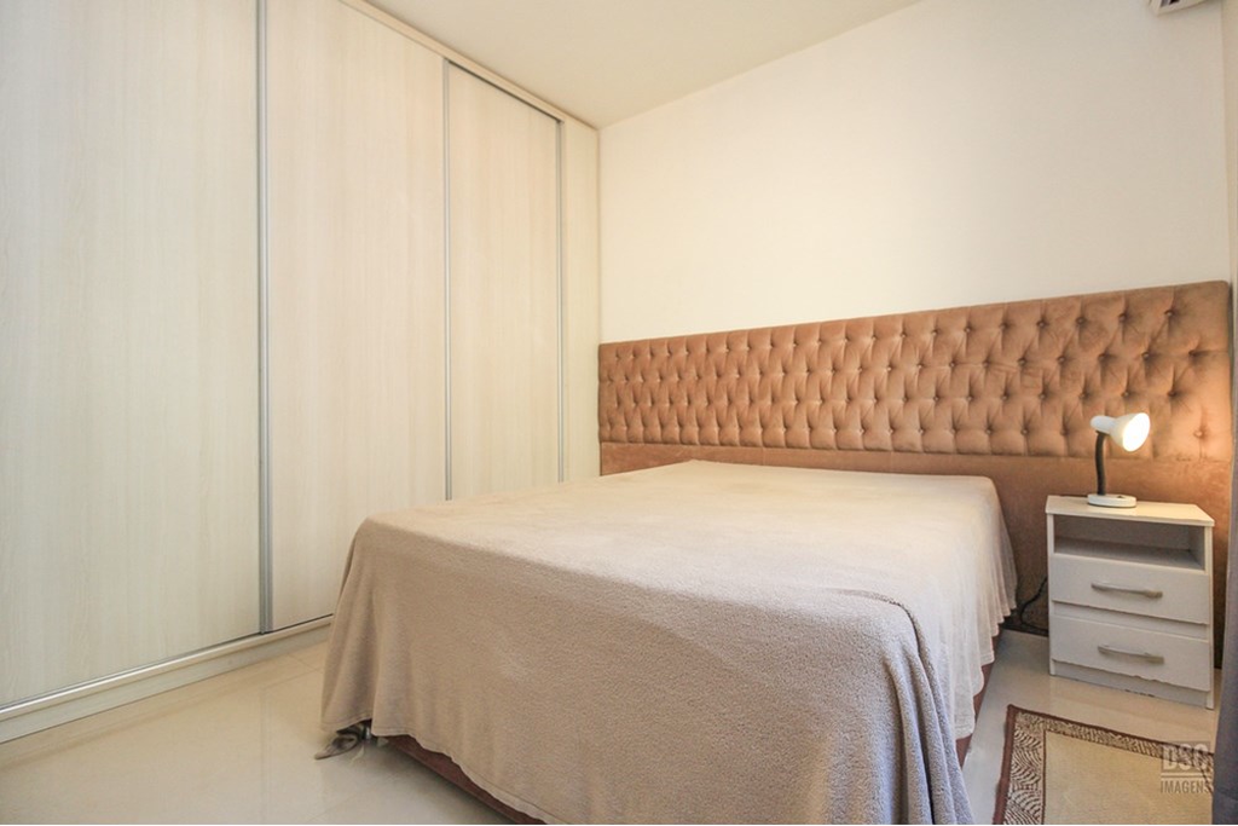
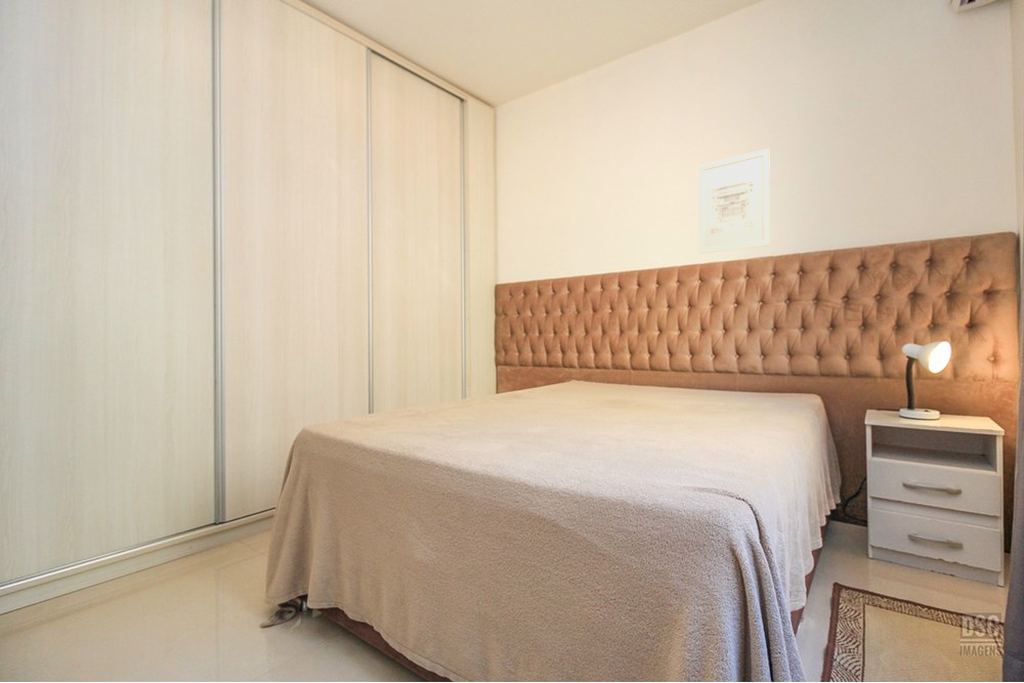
+ wall art [697,148,771,255]
